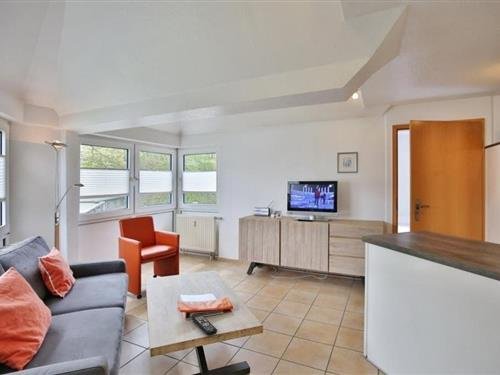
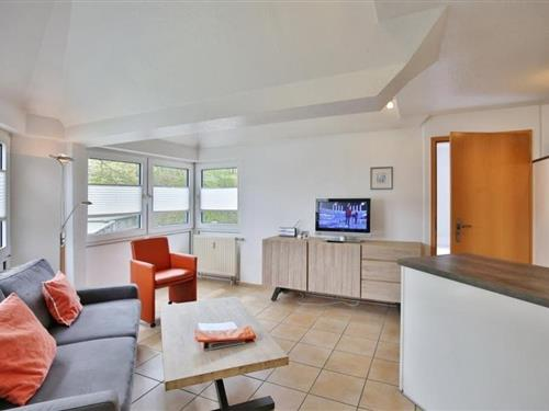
- remote control [190,313,218,336]
